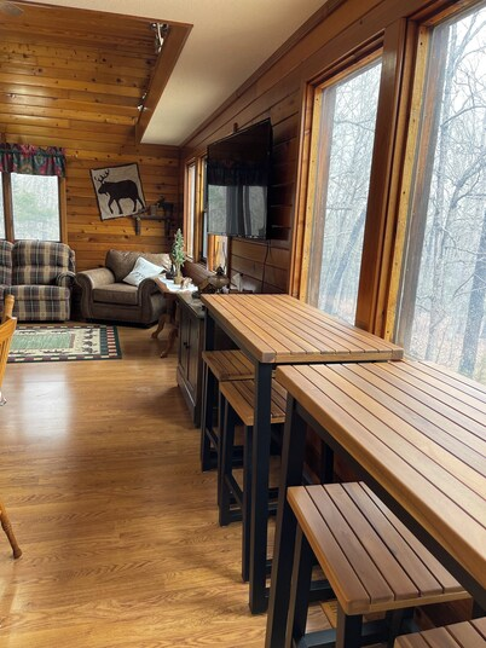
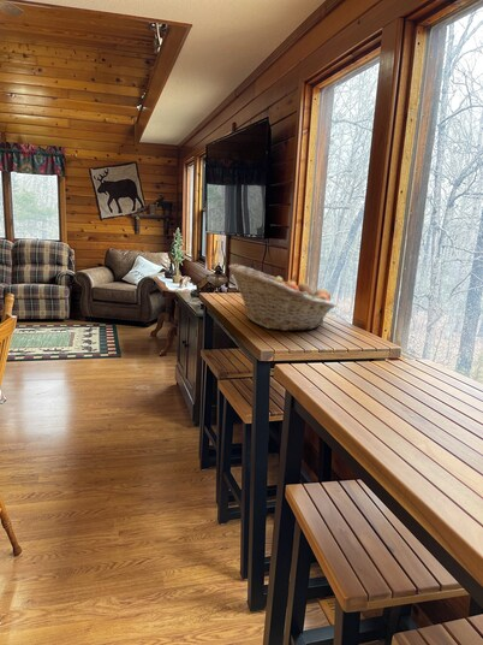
+ fruit basket [227,262,338,332]
